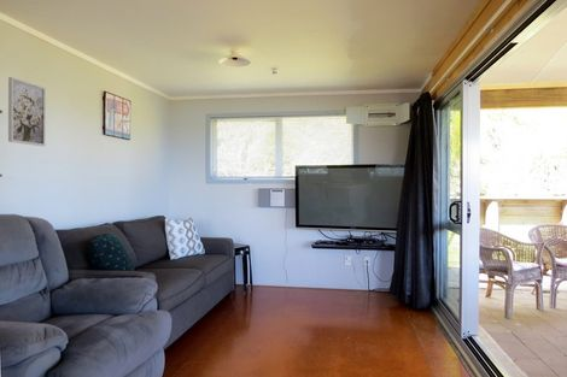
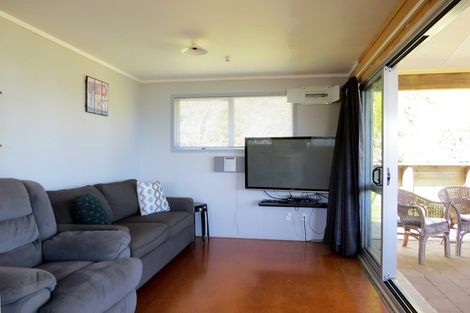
- wall art [7,76,47,147]
